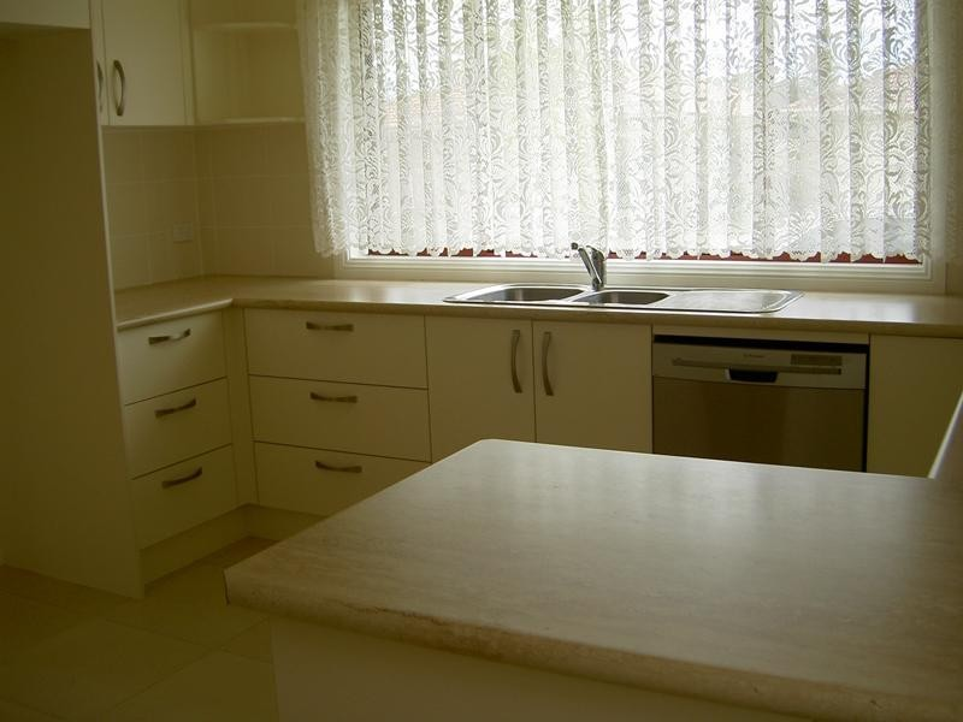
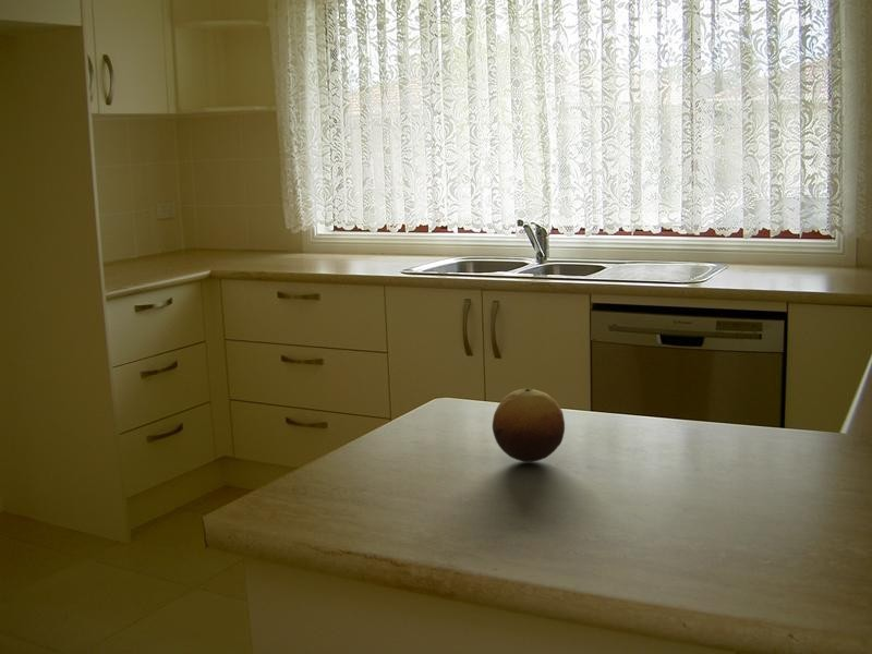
+ fruit [492,388,566,463]
